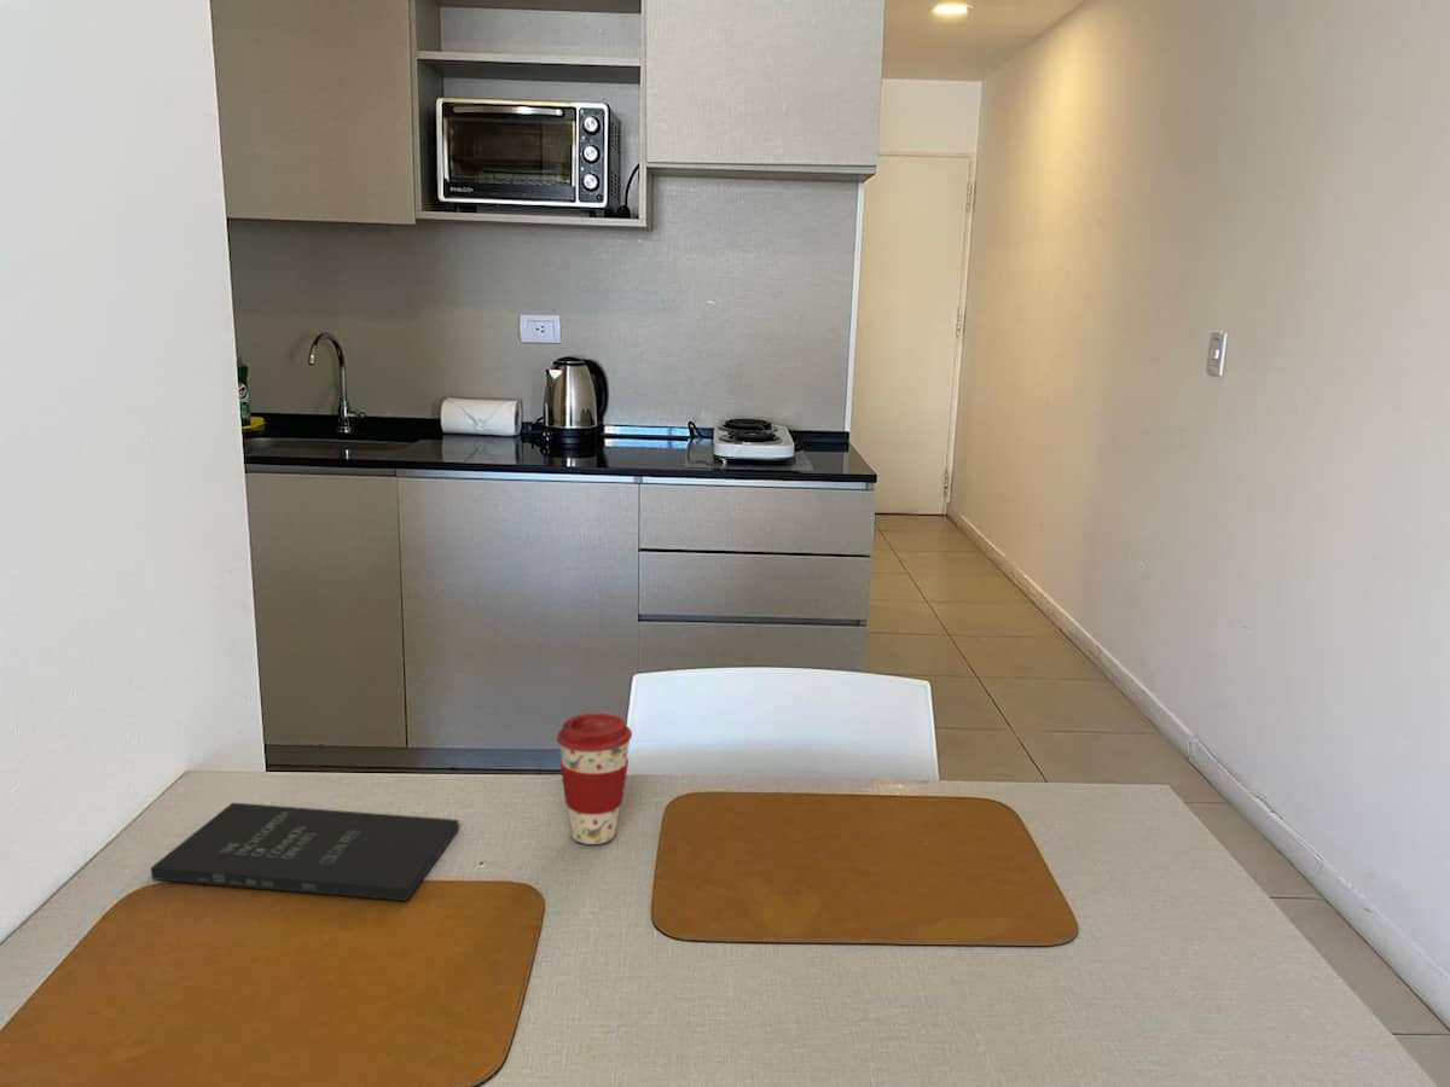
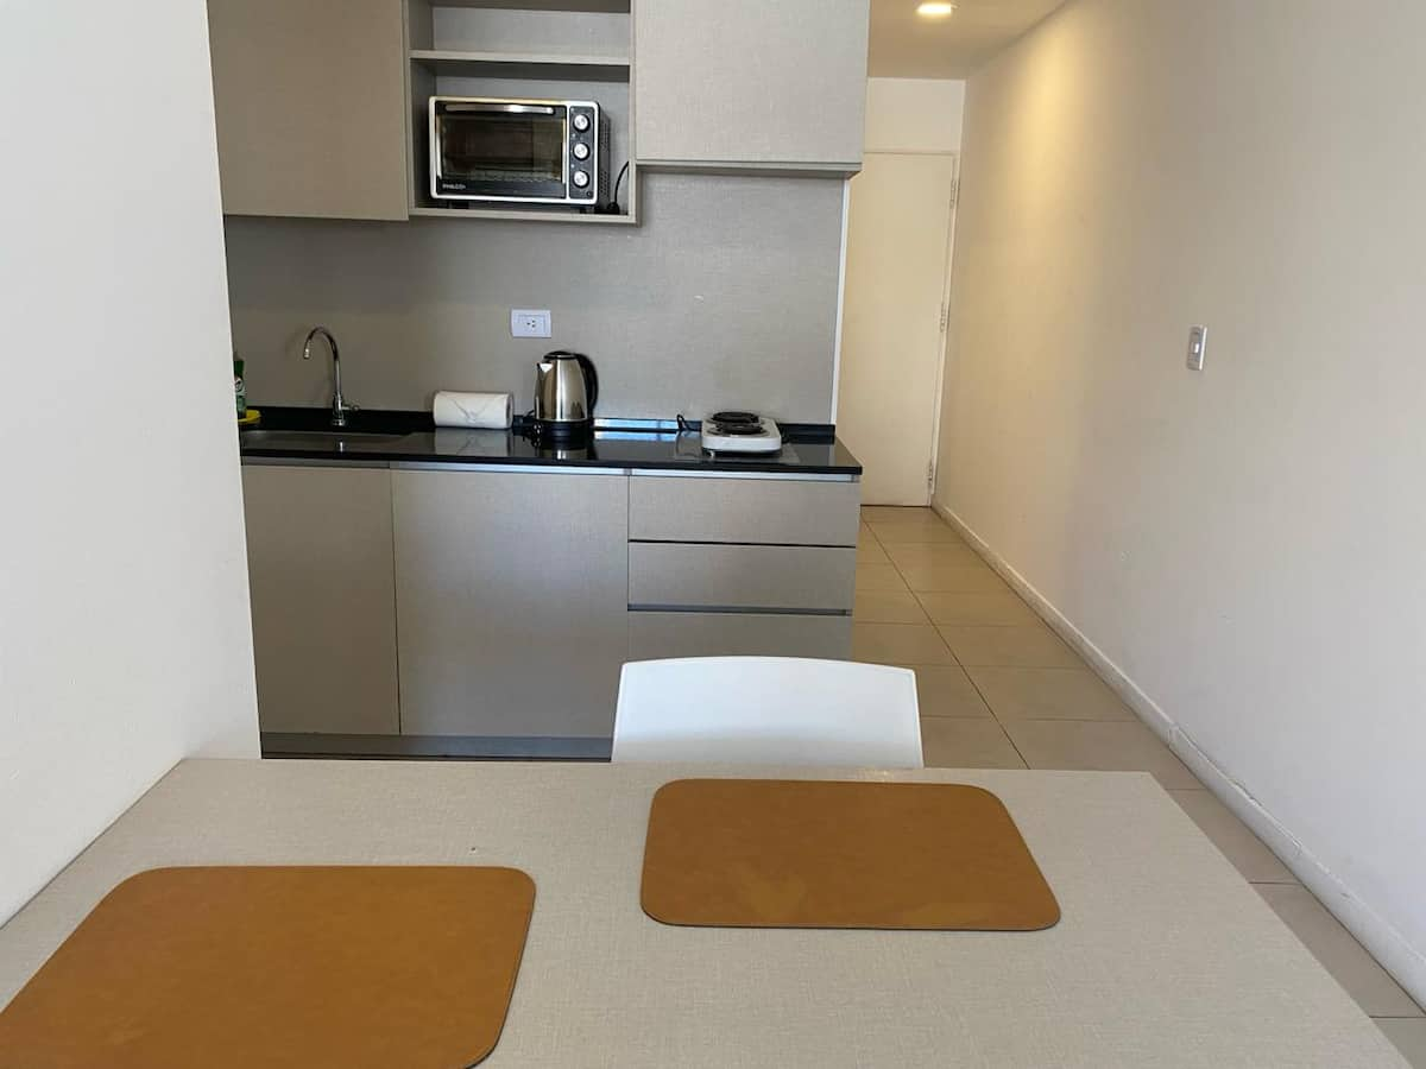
- coffee cup [556,713,633,845]
- book [150,802,460,902]
